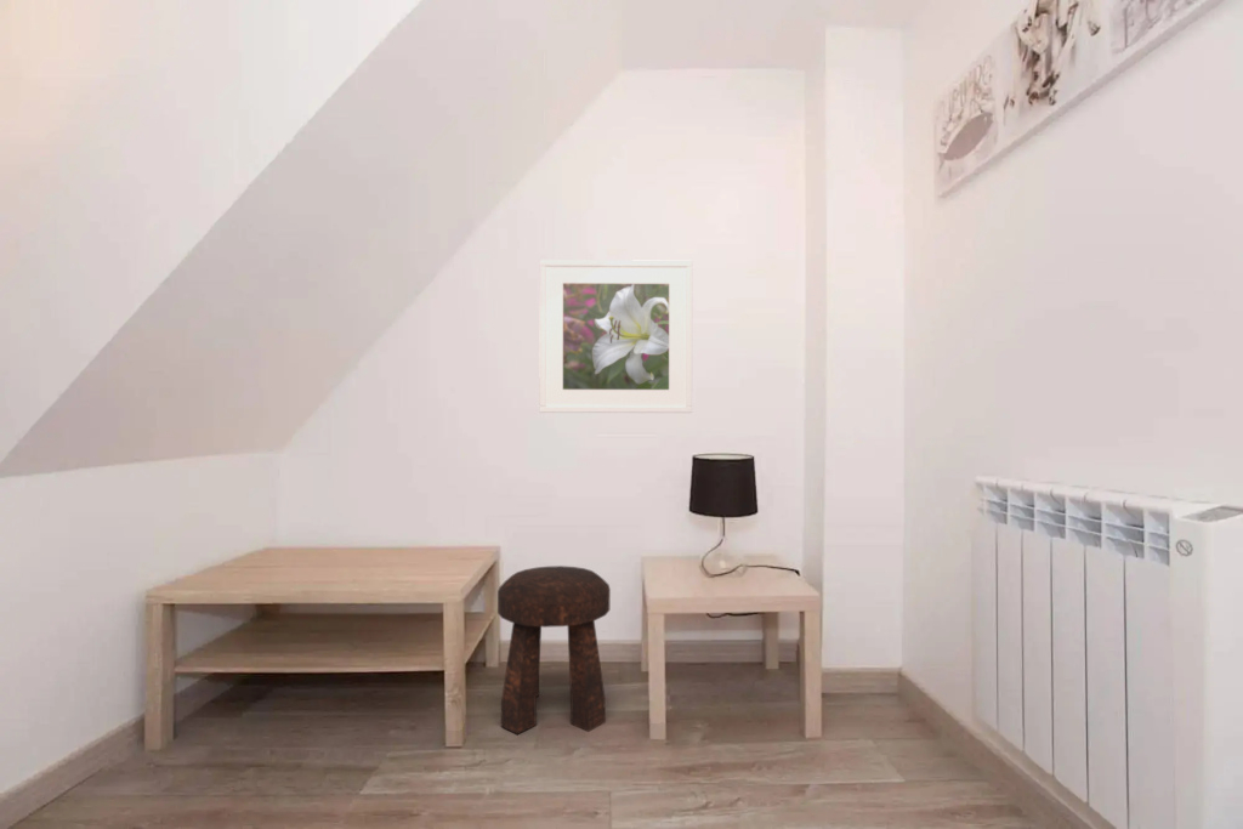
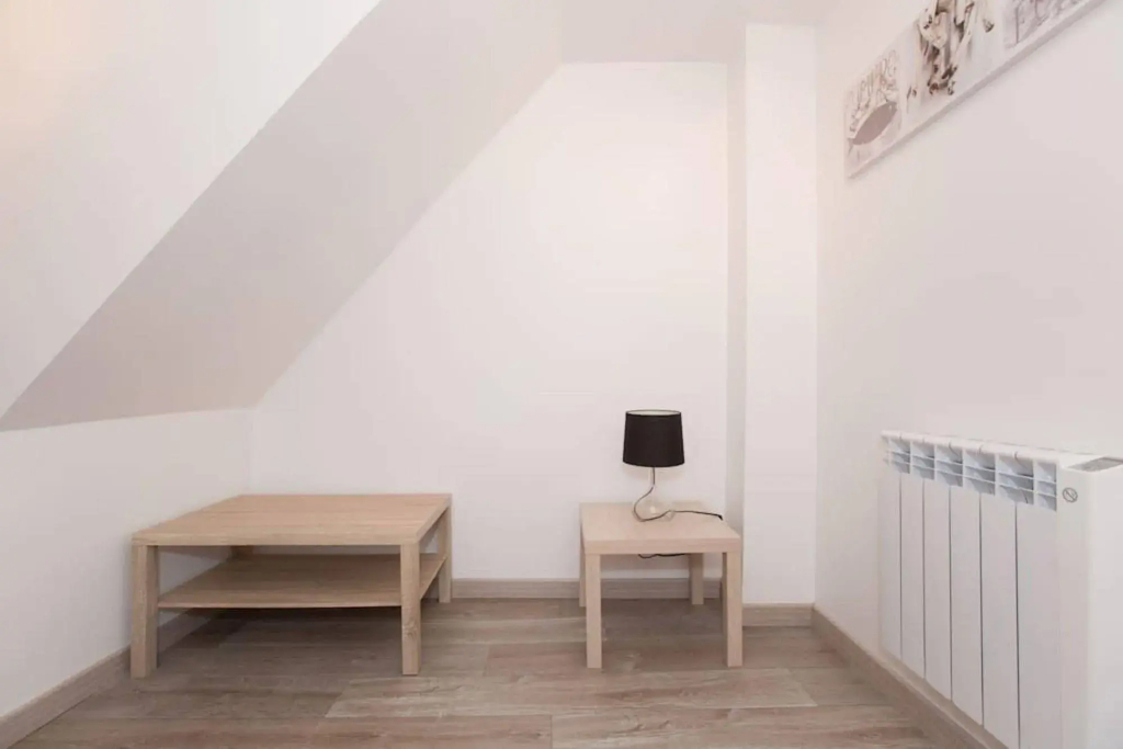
- stool [496,564,612,736]
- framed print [538,259,693,414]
